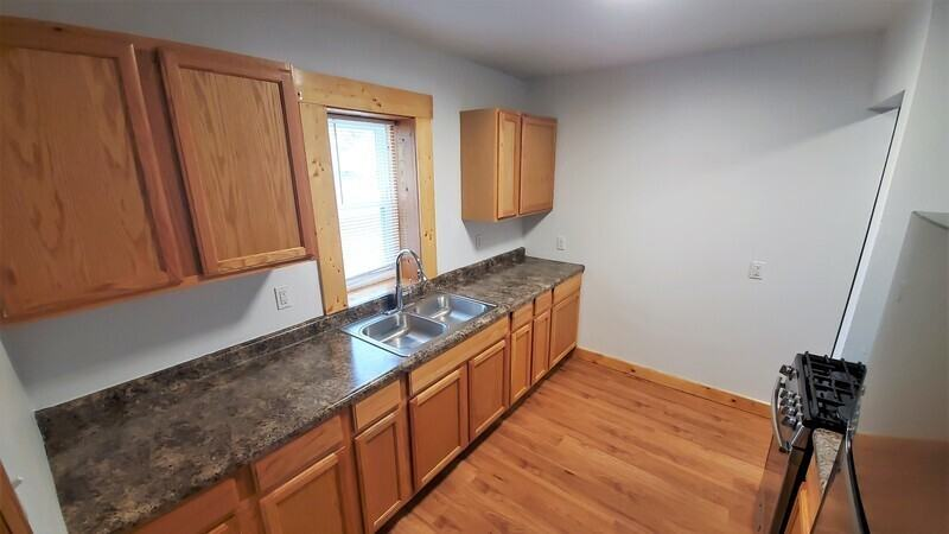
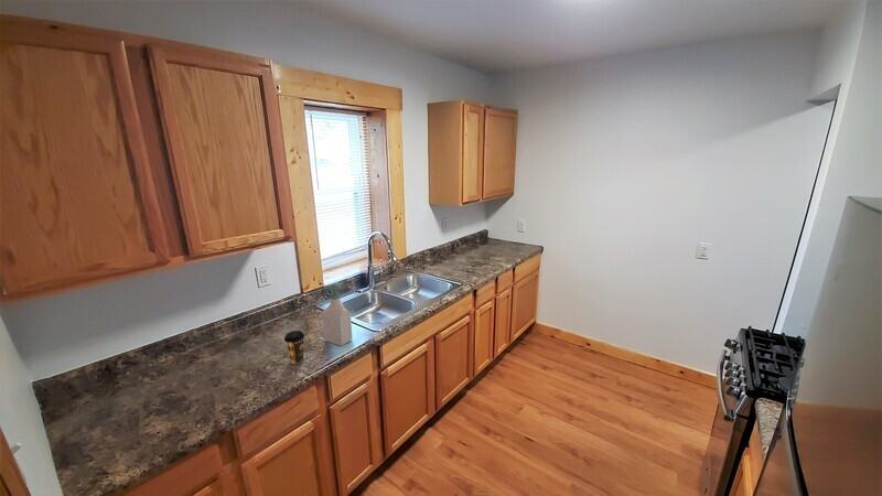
+ coffee cup [283,330,305,365]
+ soap bottle [322,282,353,347]
